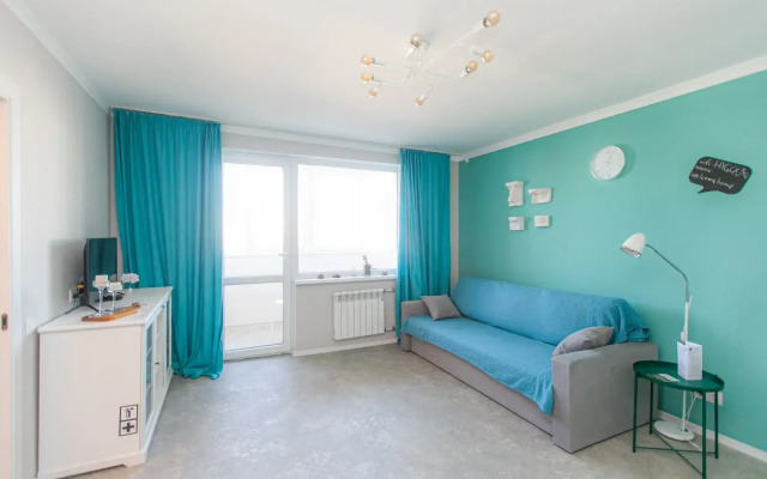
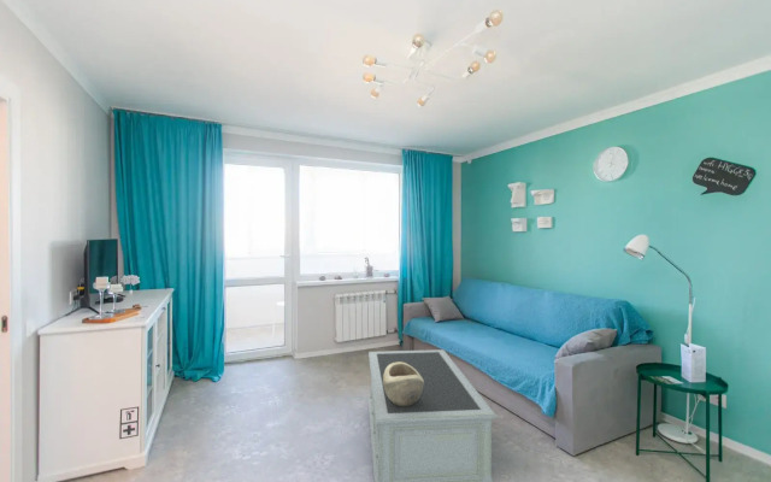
+ coffee table [367,348,499,482]
+ decorative bowl [383,362,424,406]
